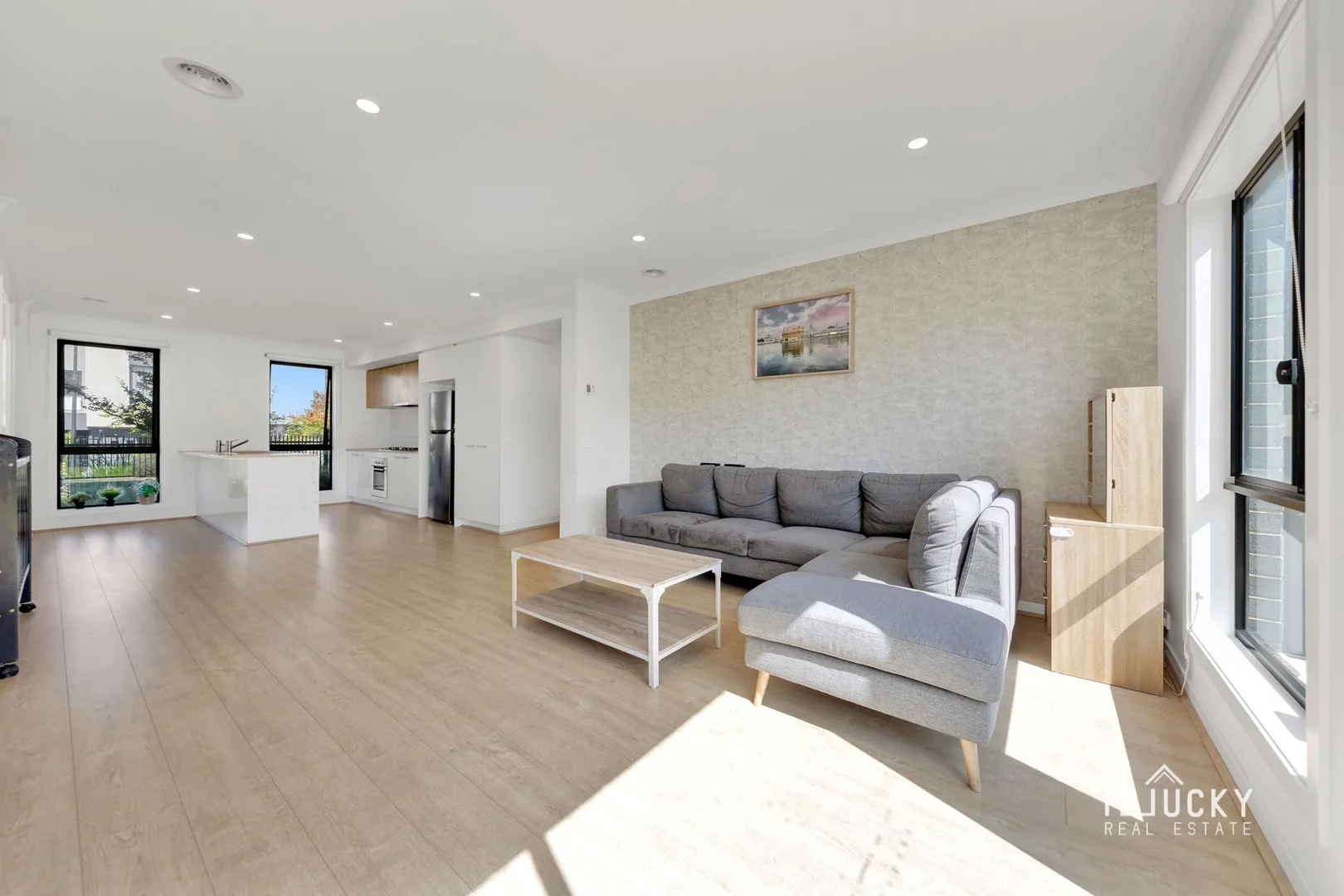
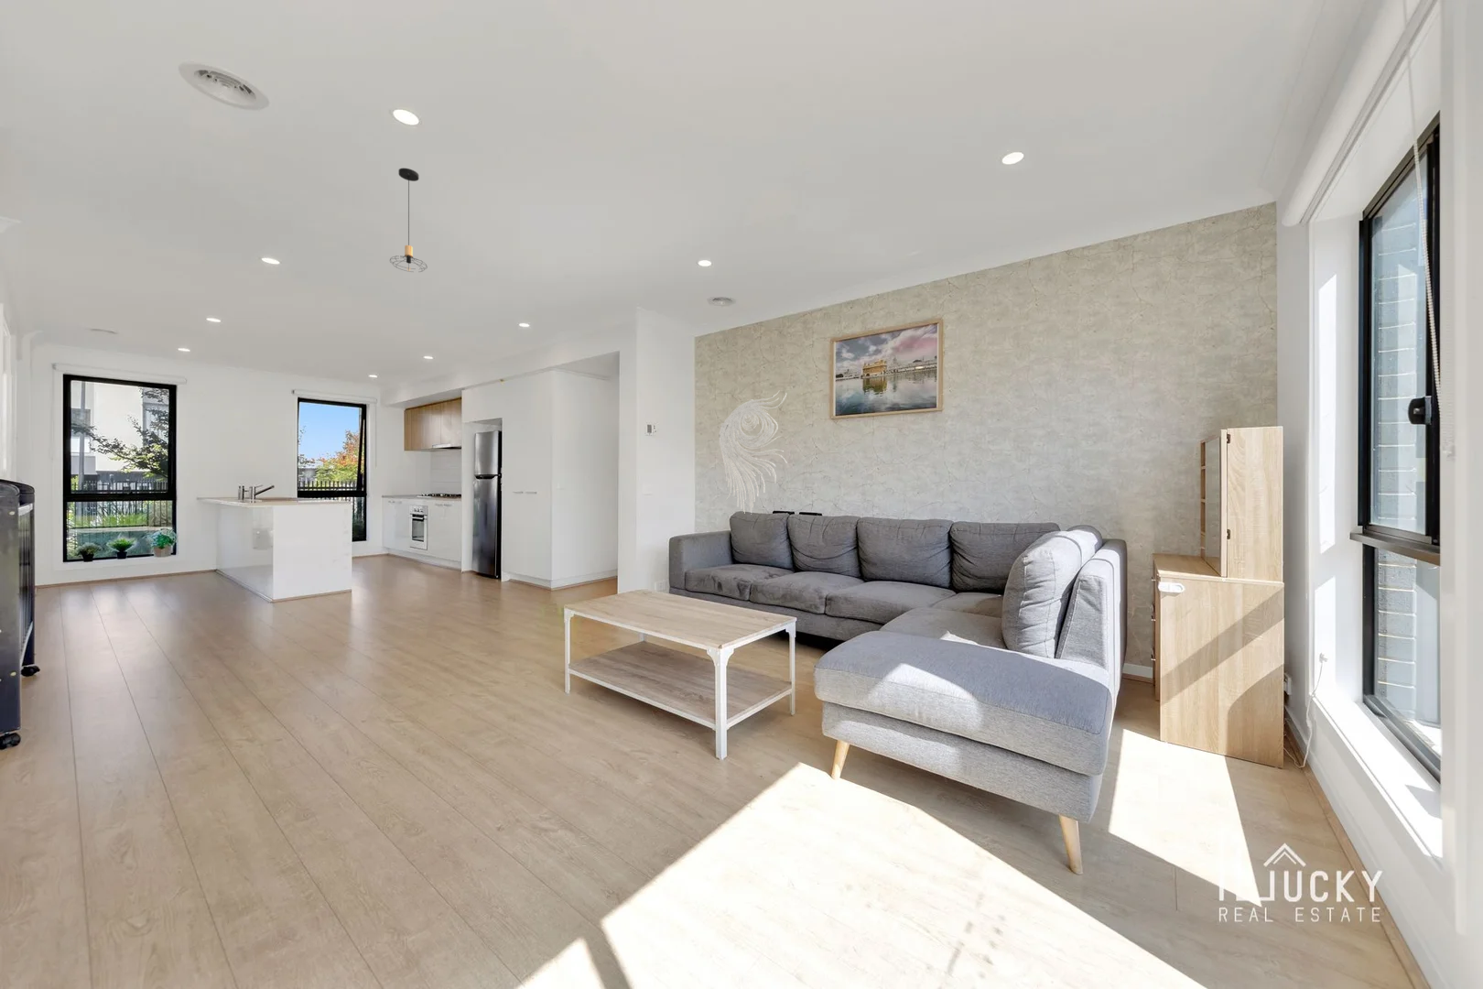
+ wall sculpture [718,390,788,513]
+ pendant light [390,168,428,273]
